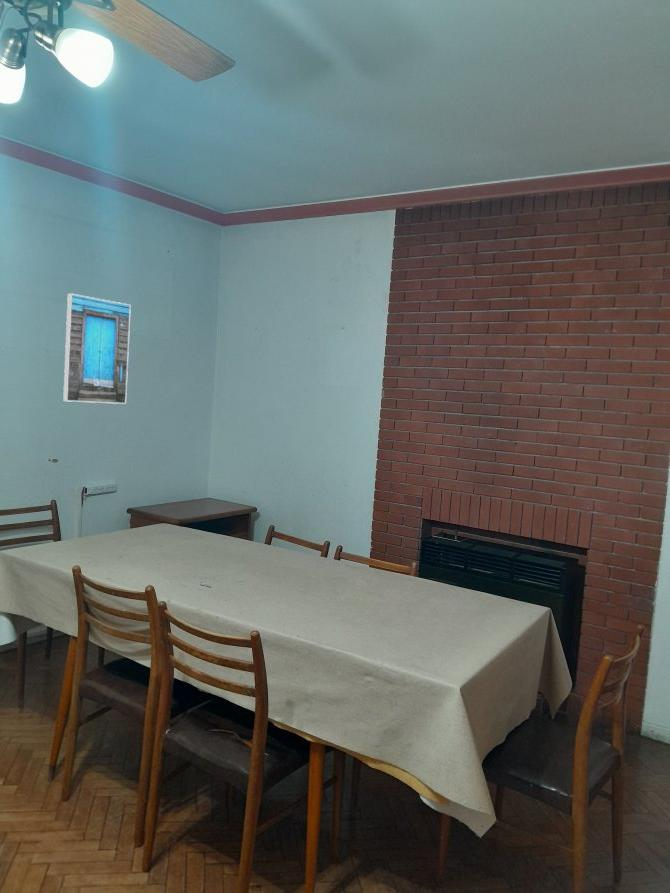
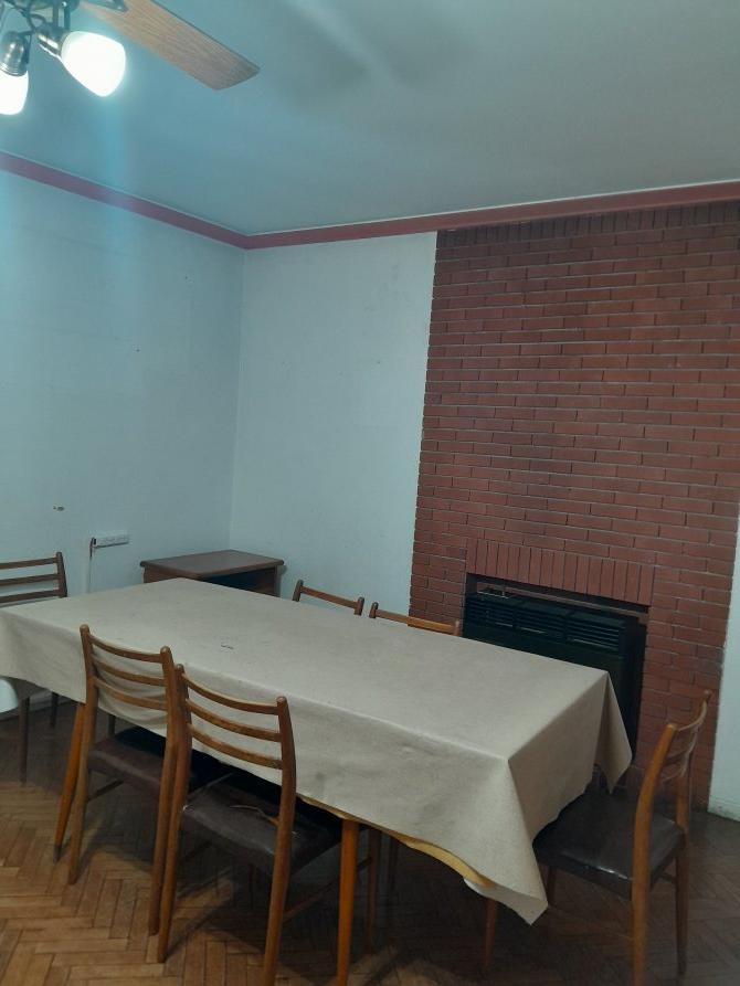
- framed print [62,292,132,405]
